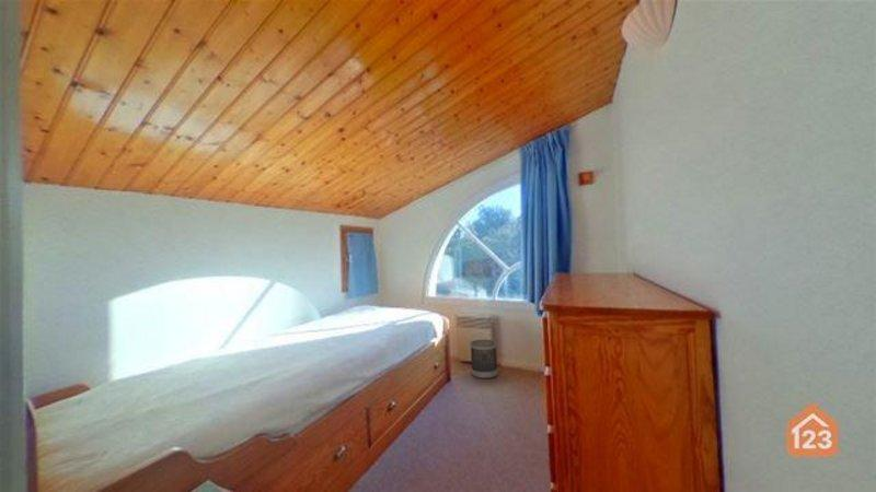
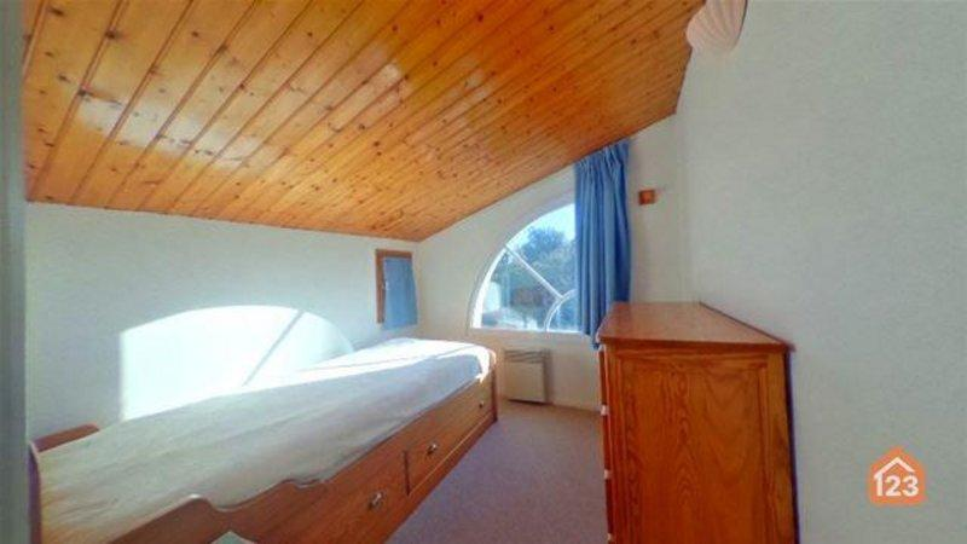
- wastebasket [470,339,498,379]
